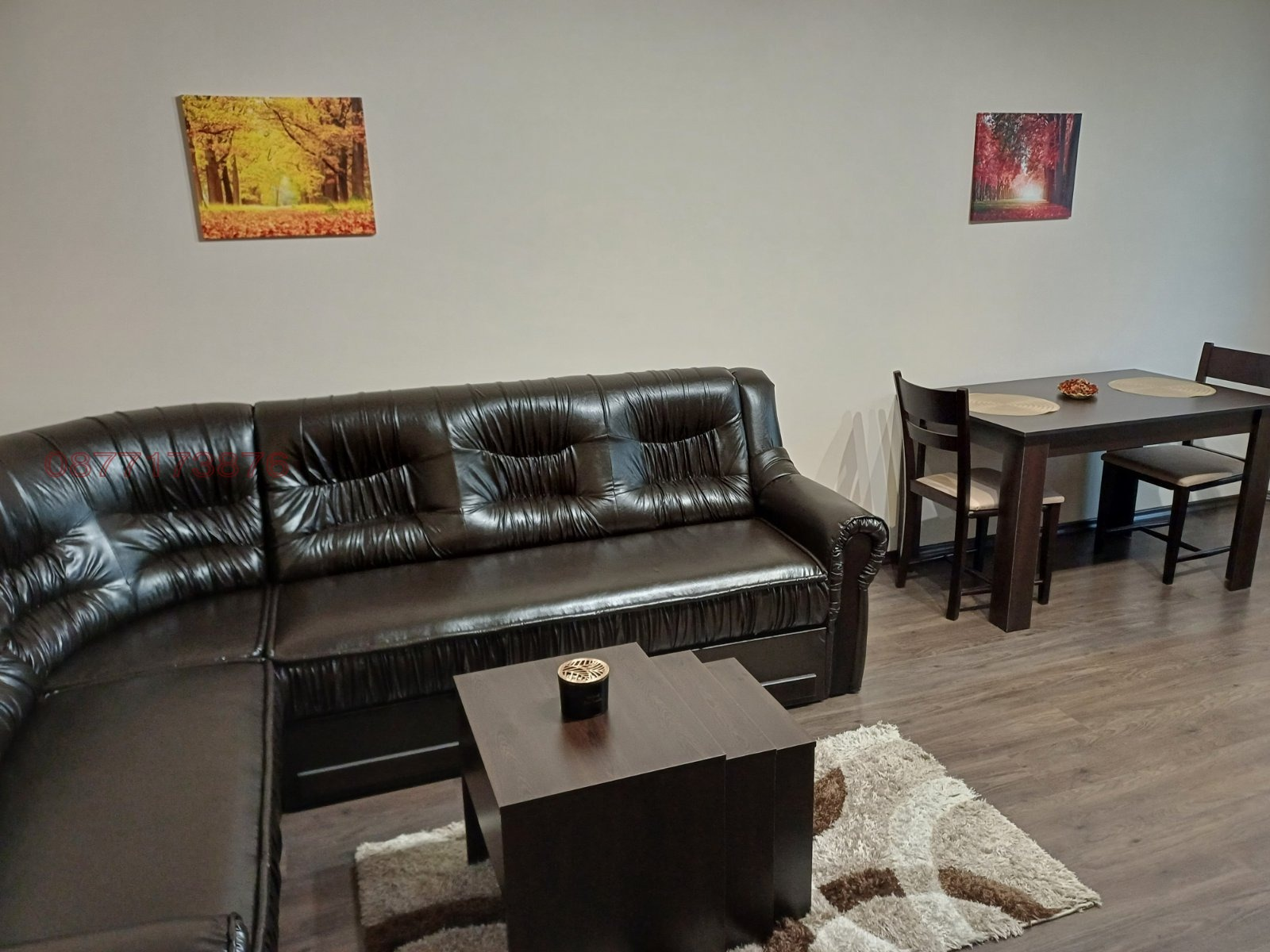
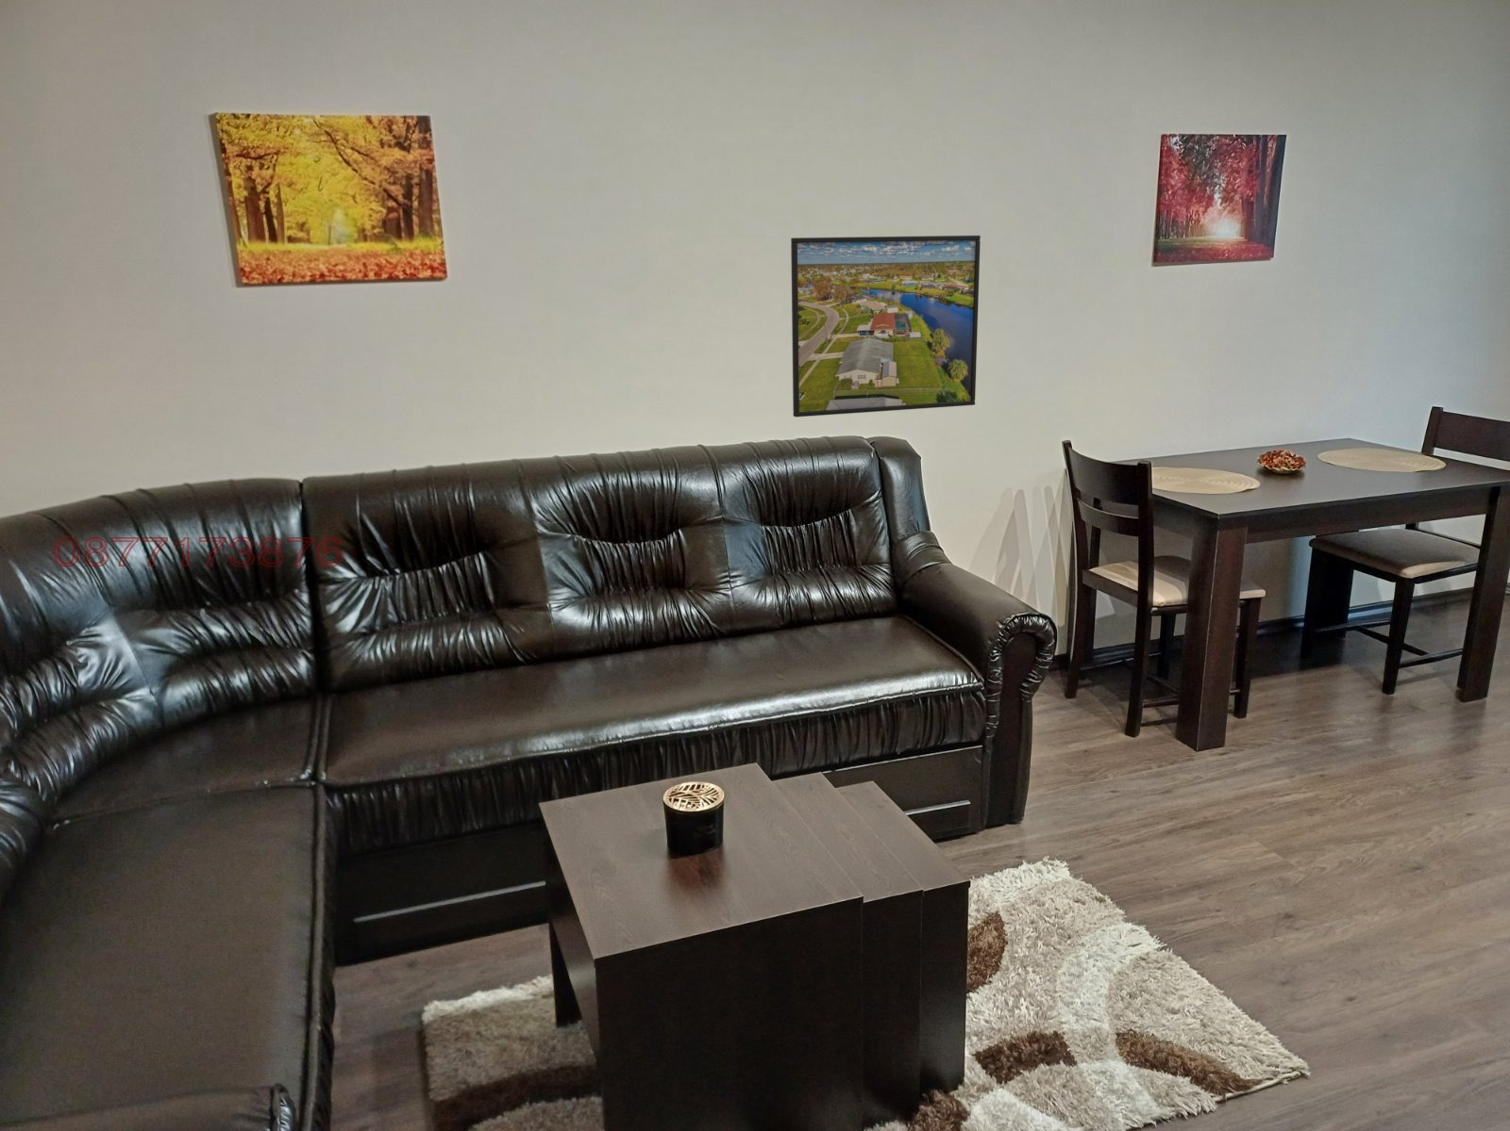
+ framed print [789,235,981,417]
